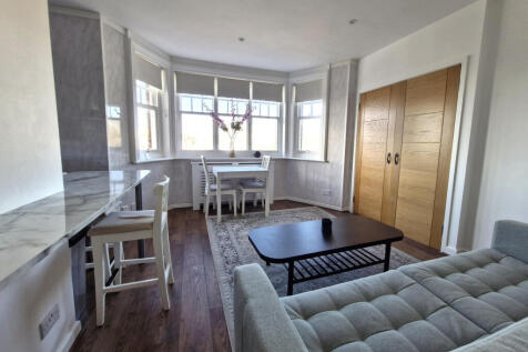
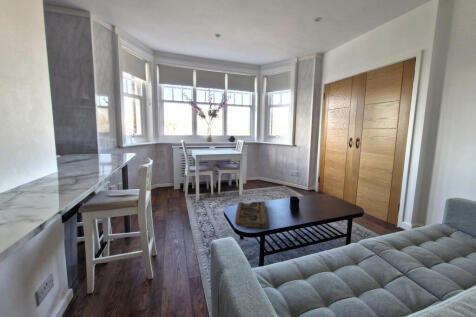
+ decorative tray [234,200,270,229]
